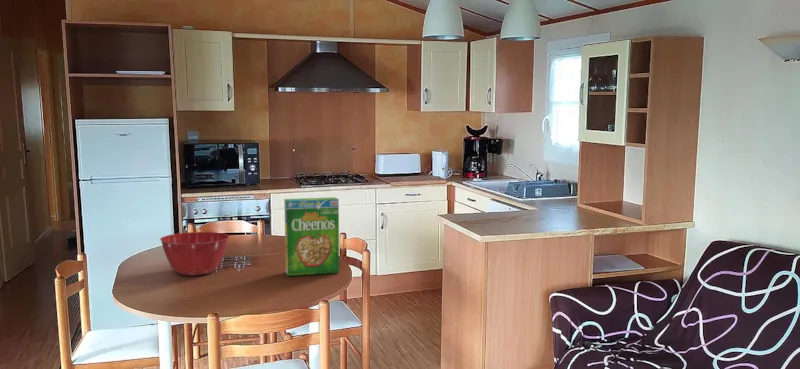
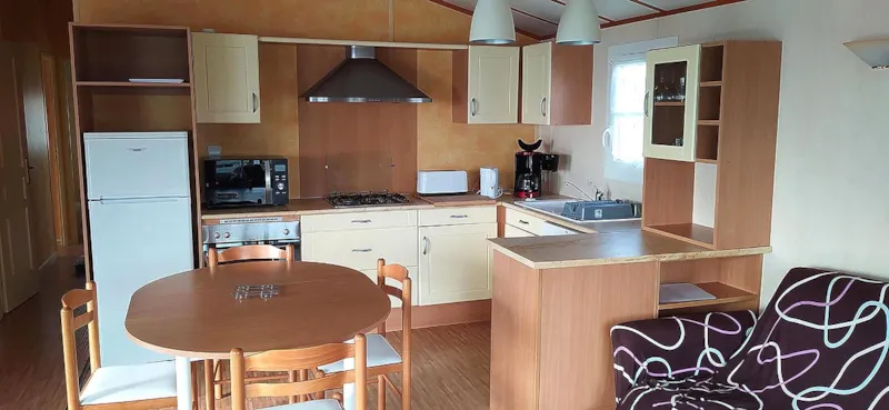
- mixing bowl [159,231,230,276]
- cereal box [283,196,340,277]
